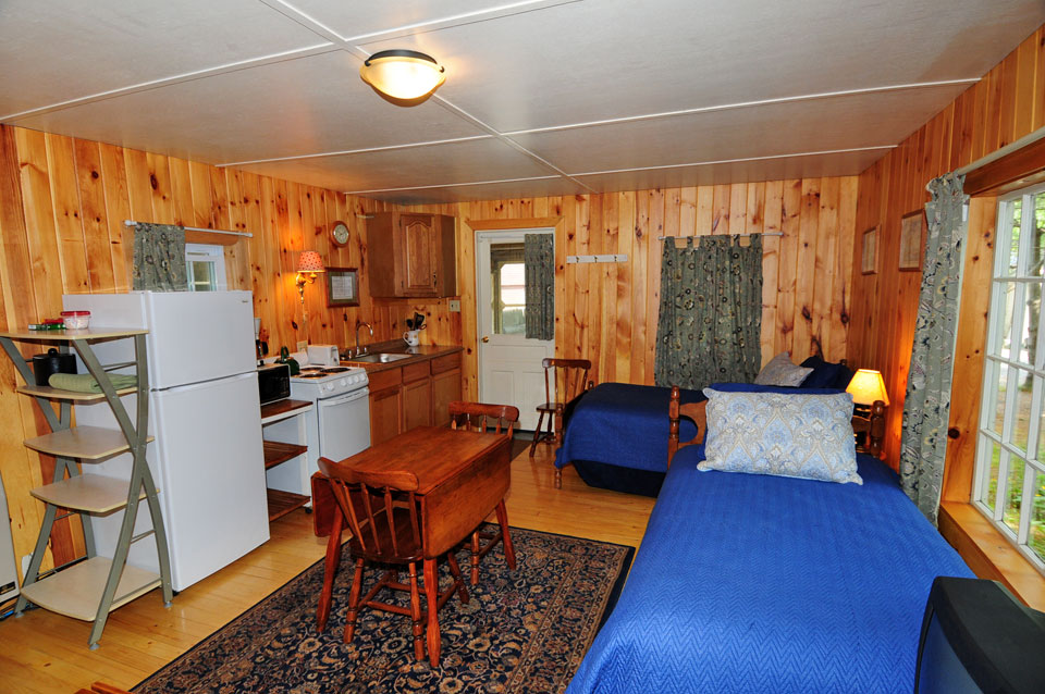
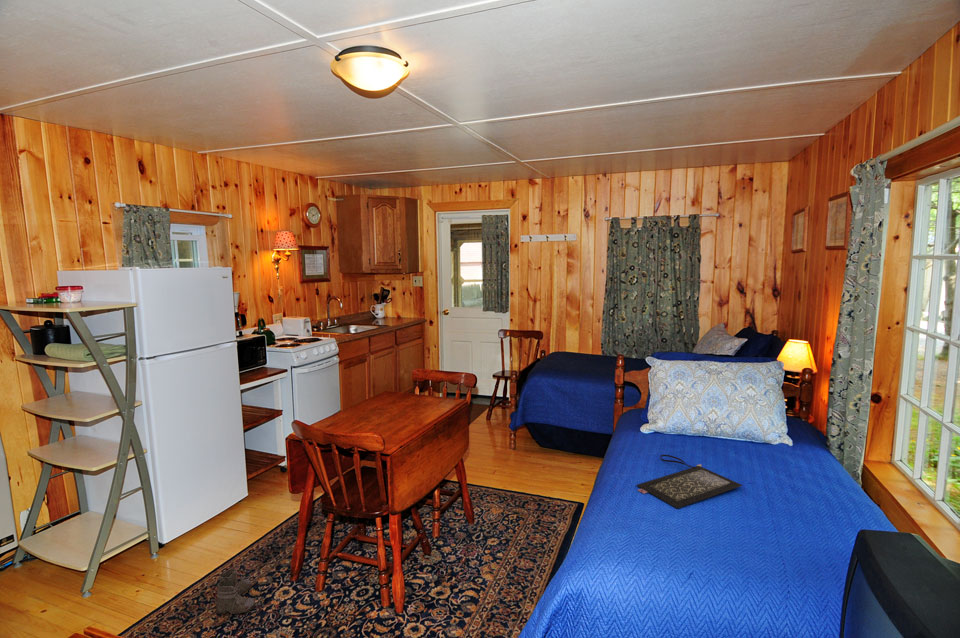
+ boots [215,567,256,623]
+ clutch bag [636,454,744,510]
